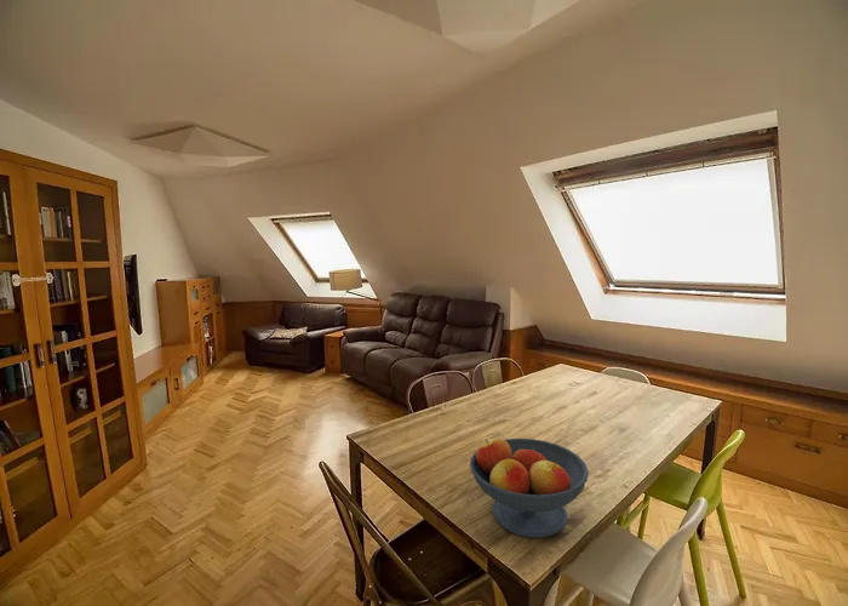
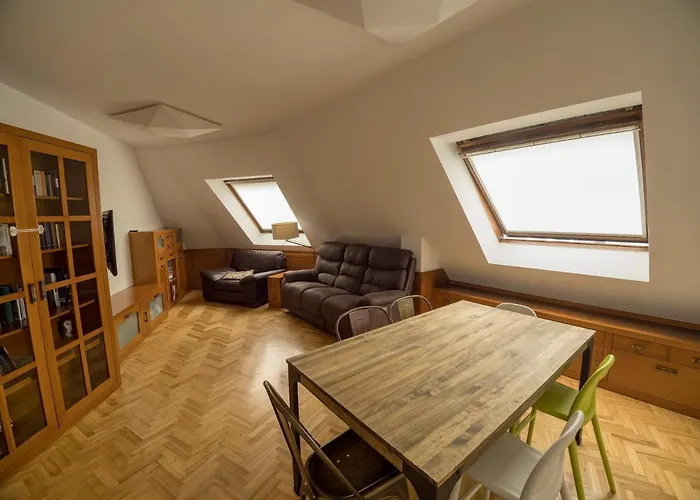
- fruit bowl [469,438,590,539]
